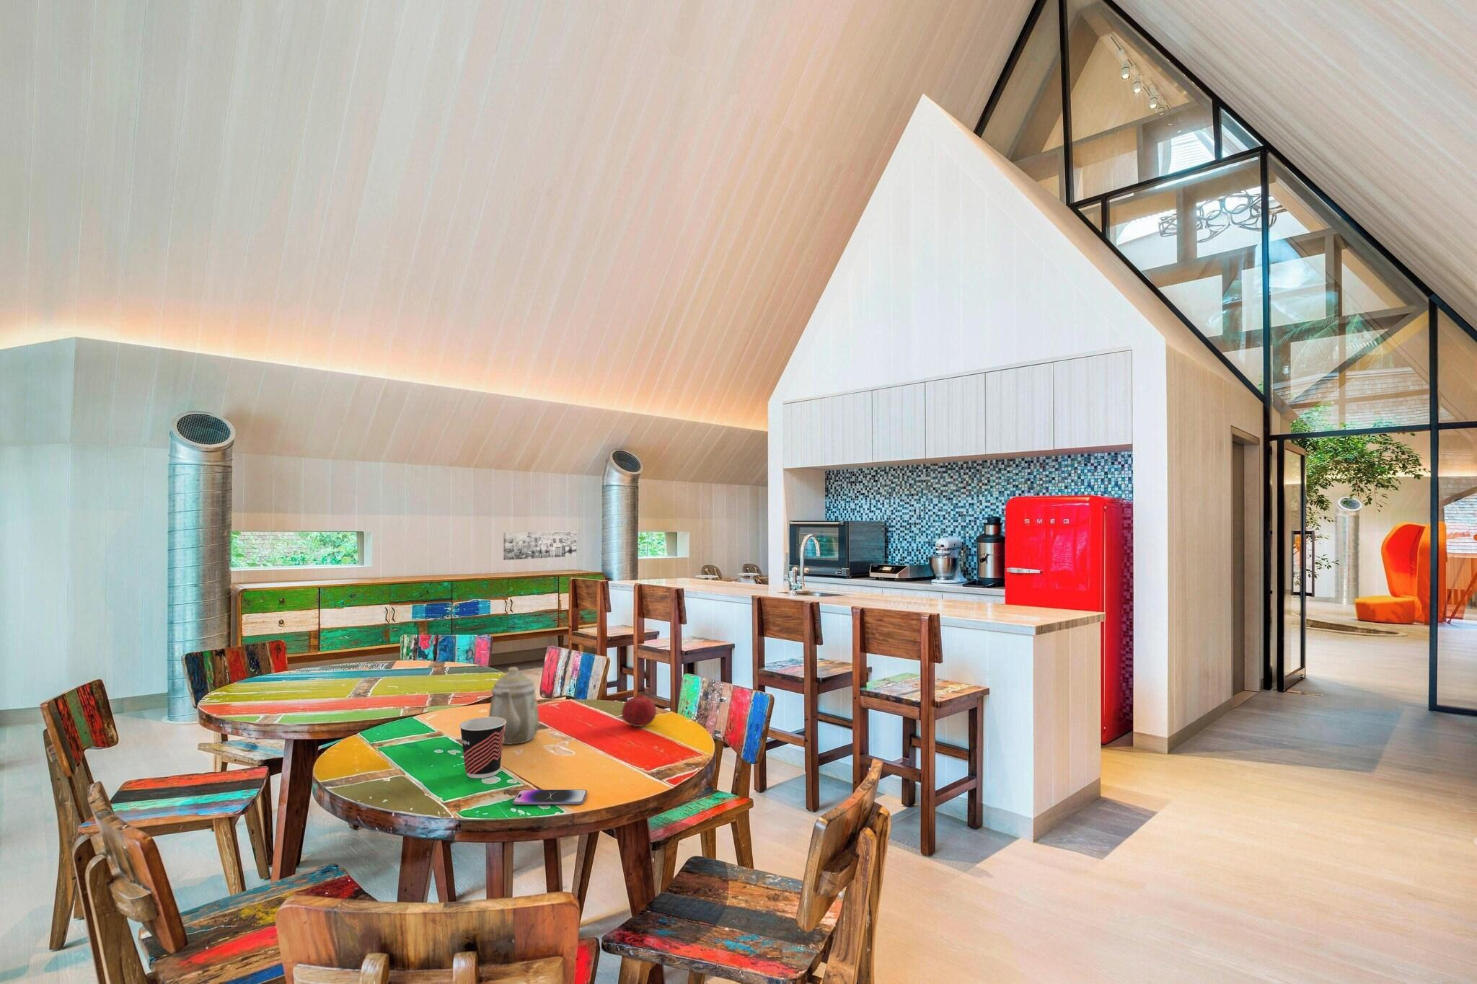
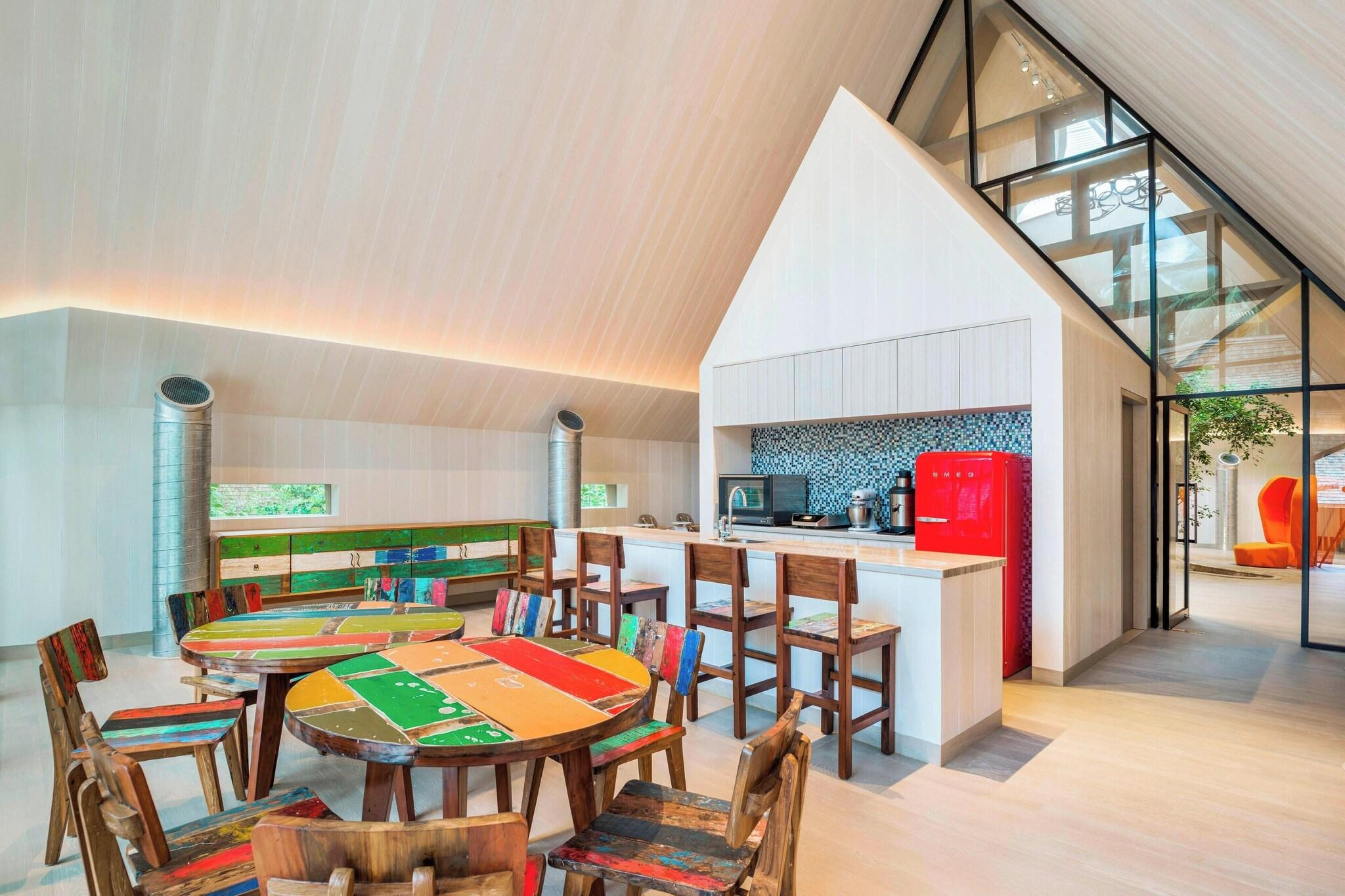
- teapot [489,667,539,746]
- smartphone [512,789,588,805]
- wall art [503,529,577,561]
- cup [459,716,506,780]
- fruit [620,691,657,727]
